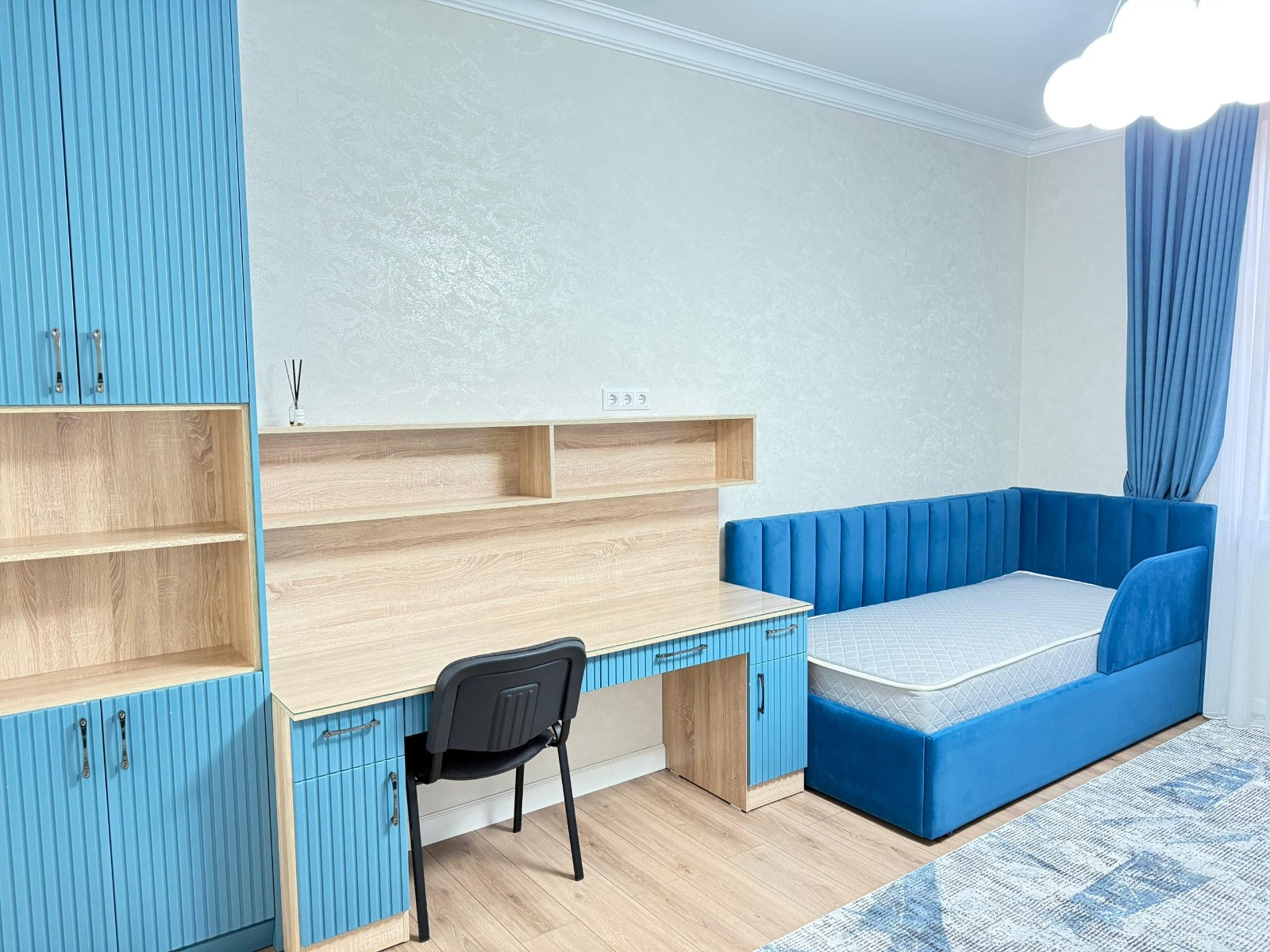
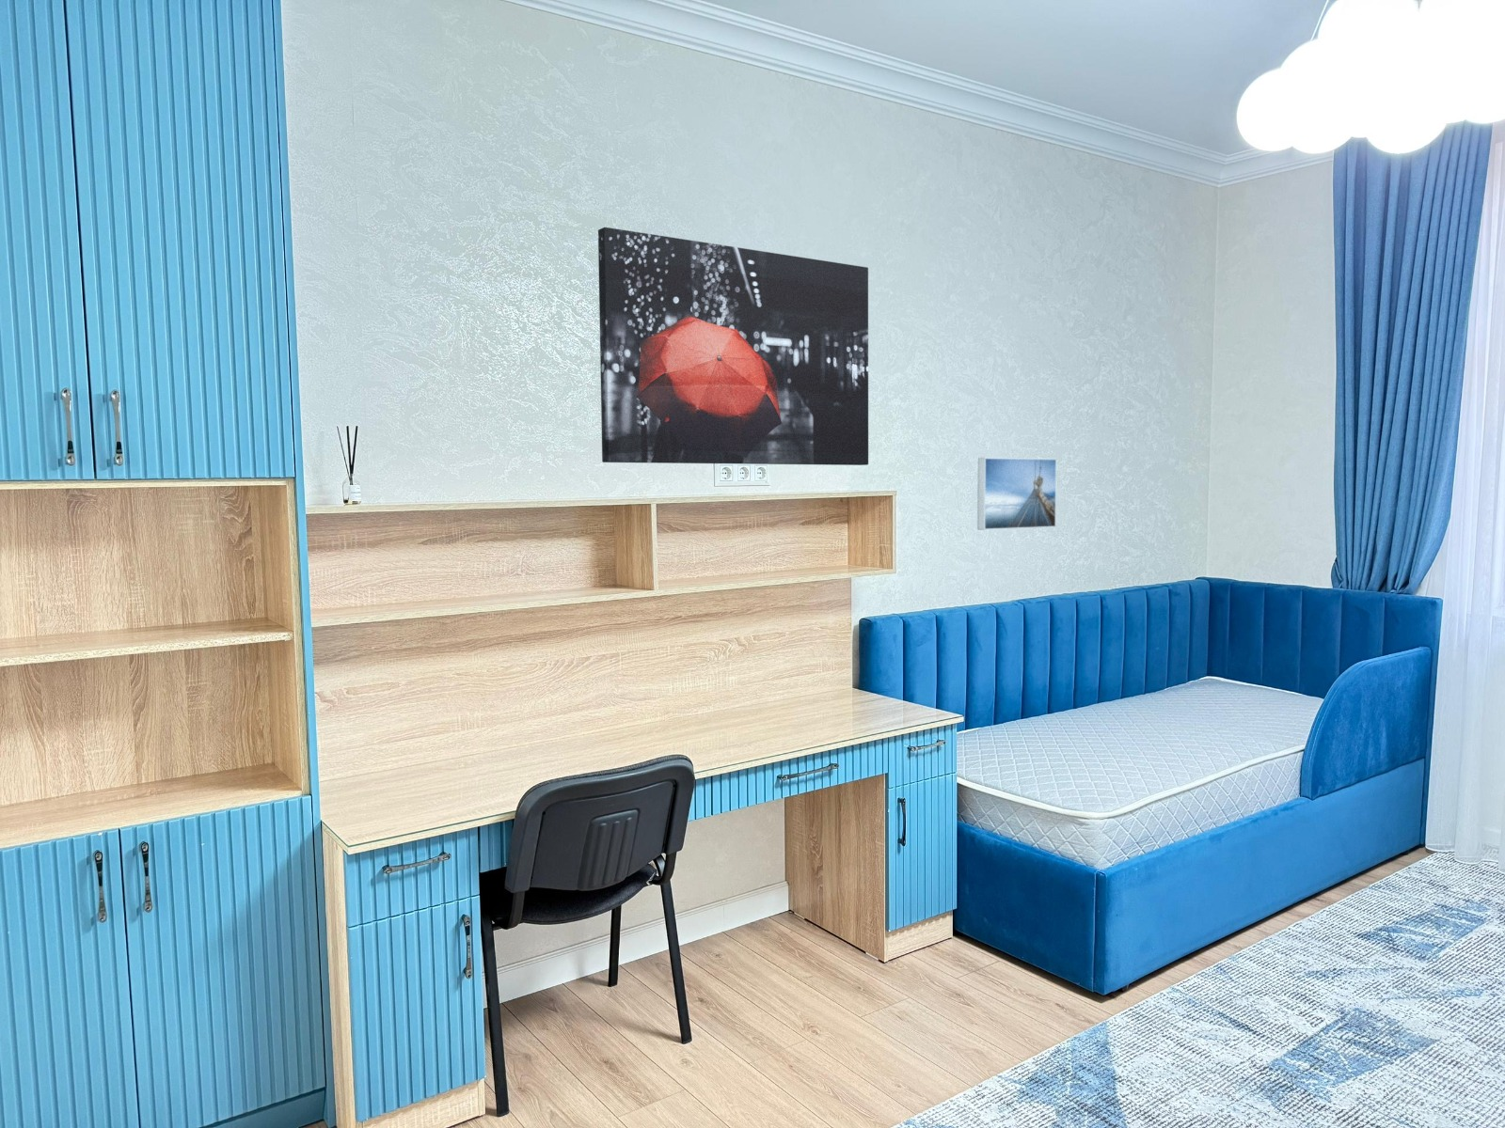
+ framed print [976,457,1057,531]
+ wall art [597,226,869,466]
